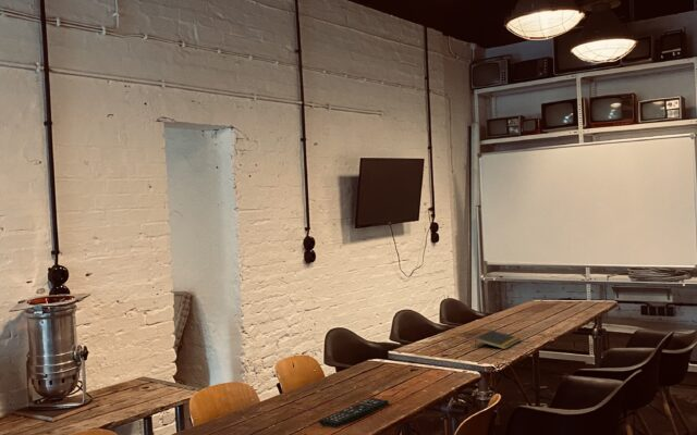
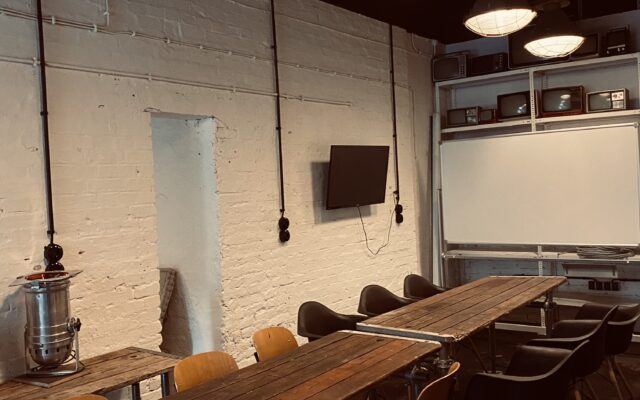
- remote control [318,397,390,428]
- notepad [474,330,522,350]
